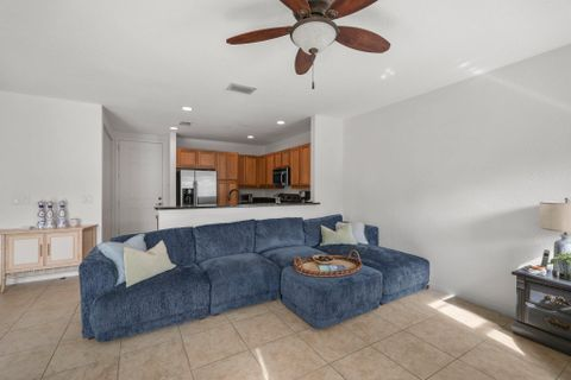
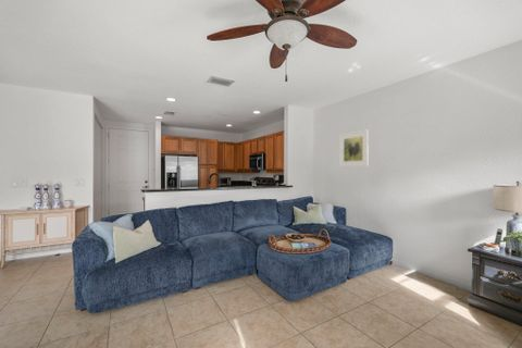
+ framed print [338,128,370,167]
